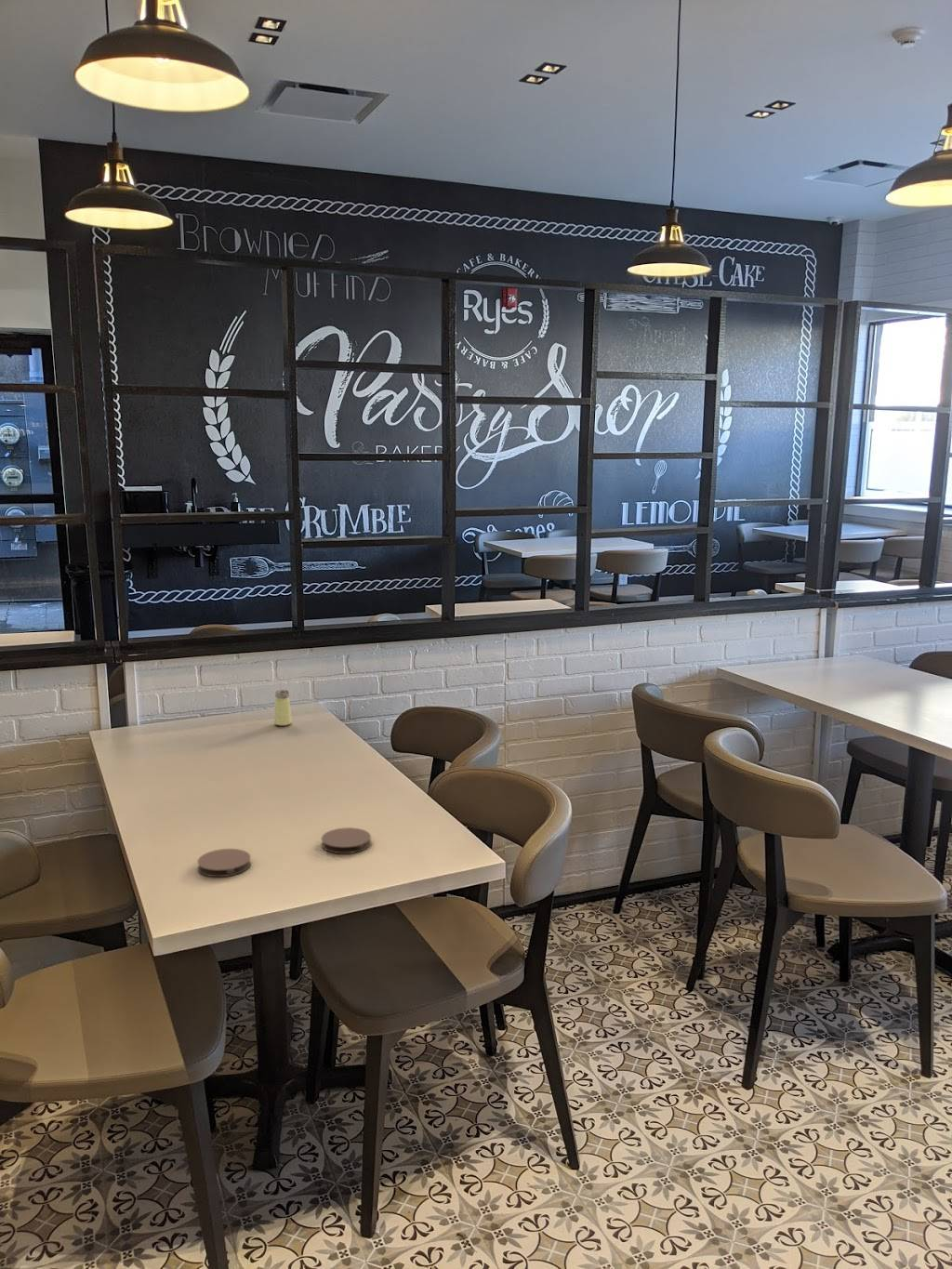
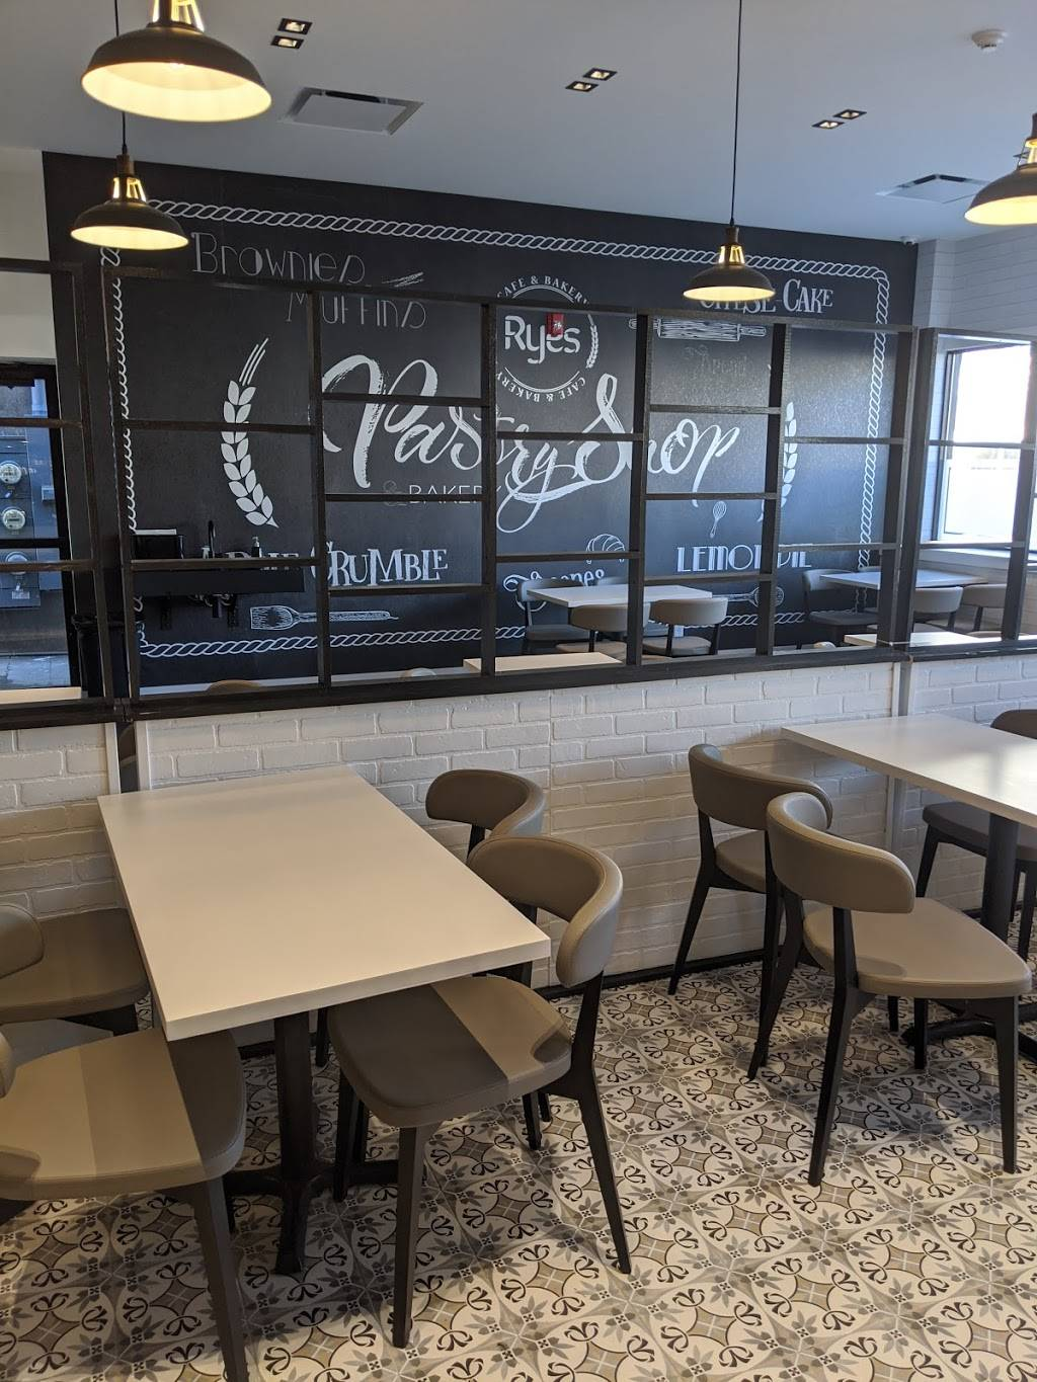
- coaster [196,848,252,878]
- coaster [321,826,372,854]
- saltshaker [273,689,293,727]
